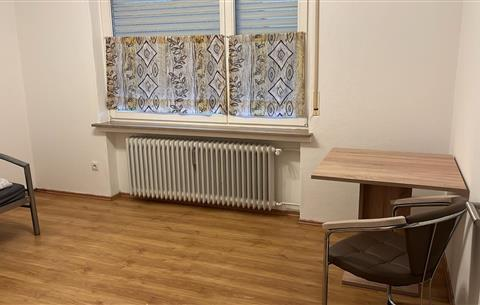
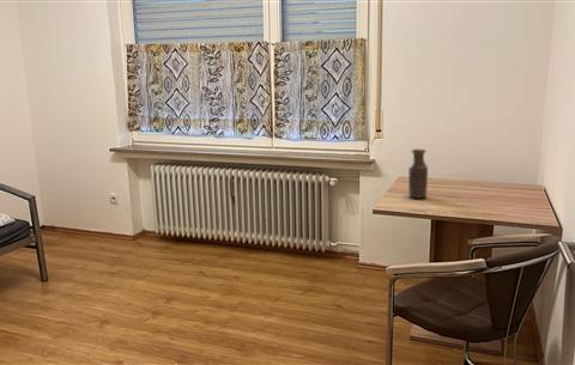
+ bottle [407,148,429,199]
